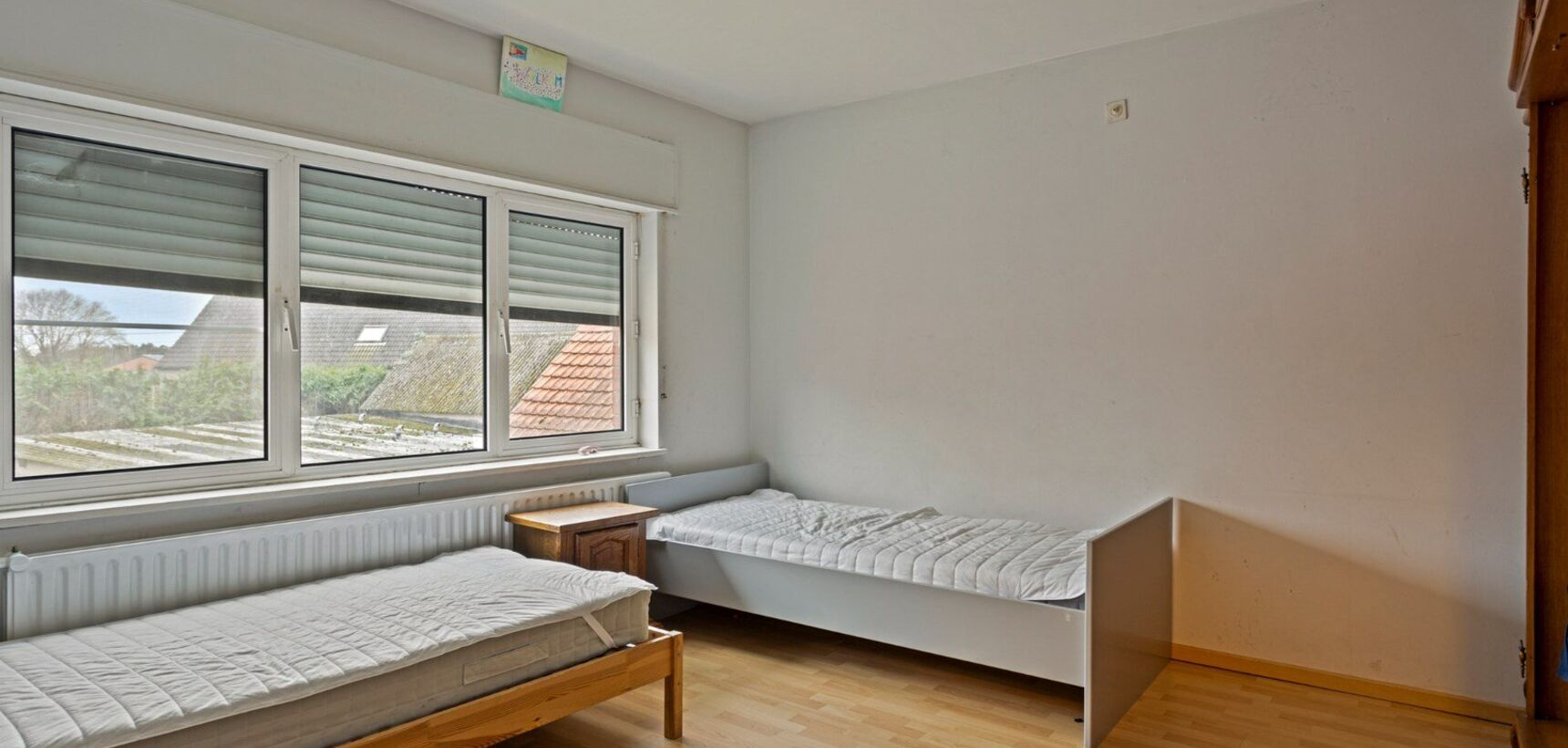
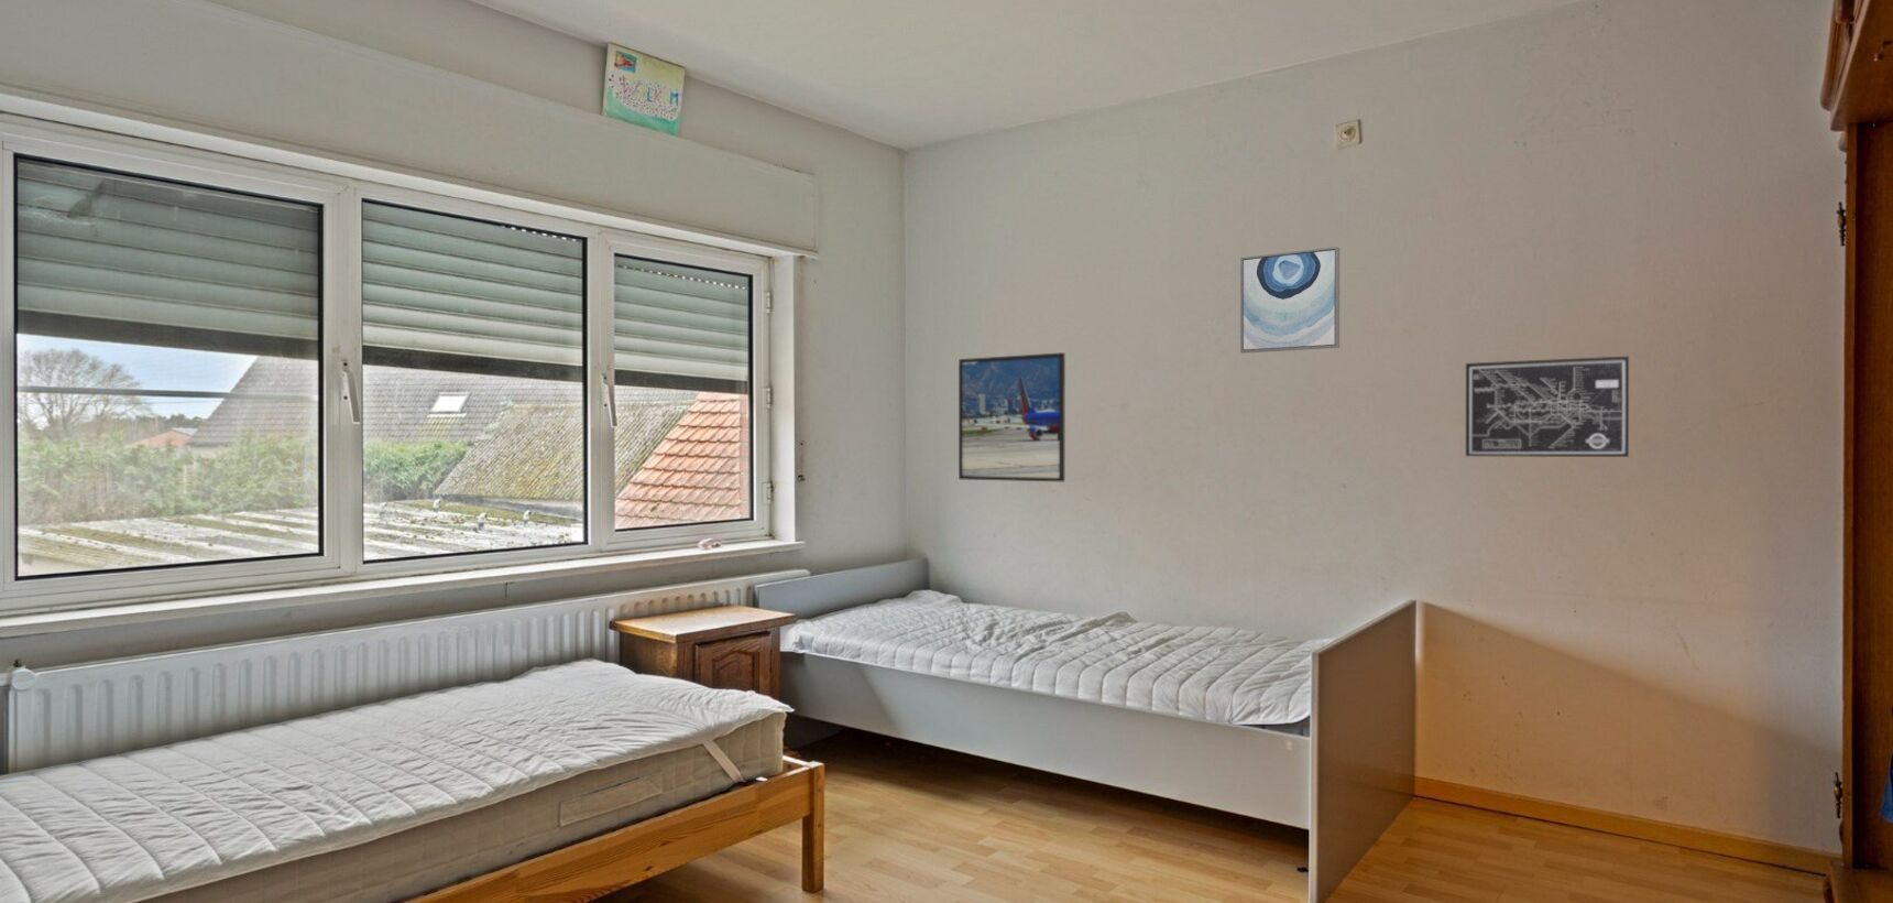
+ wall art [1464,355,1630,458]
+ wall art [1239,245,1340,355]
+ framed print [957,351,1066,483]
